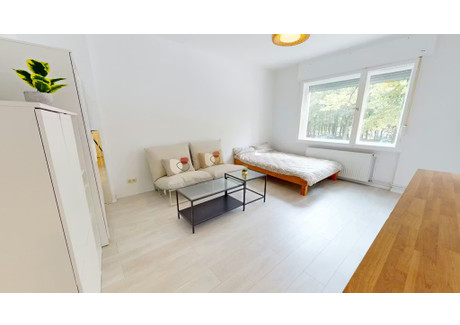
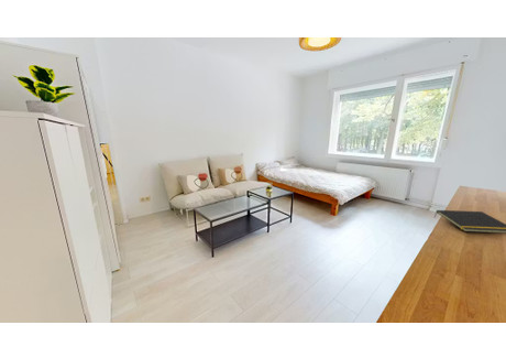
+ notepad [432,209,506,235]
